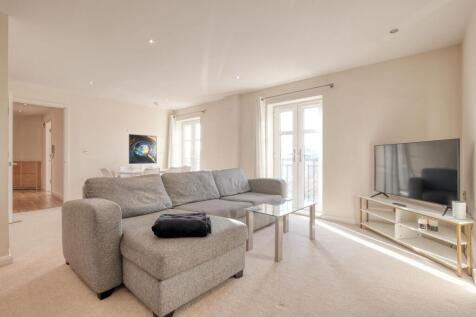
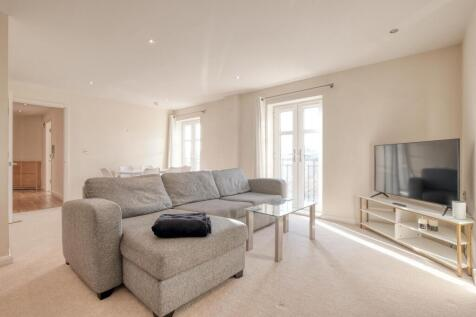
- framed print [128,133,158,165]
